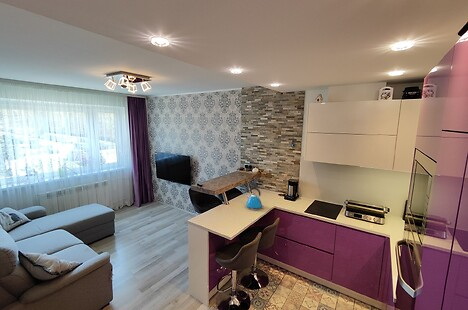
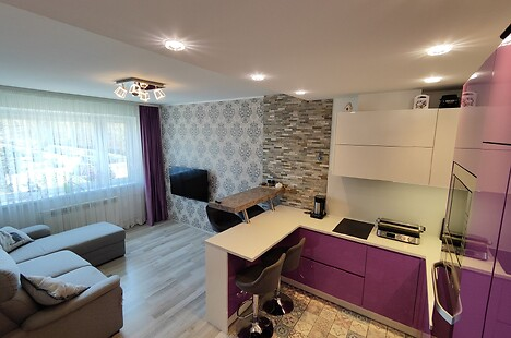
- kettle [245,186,264,211]
